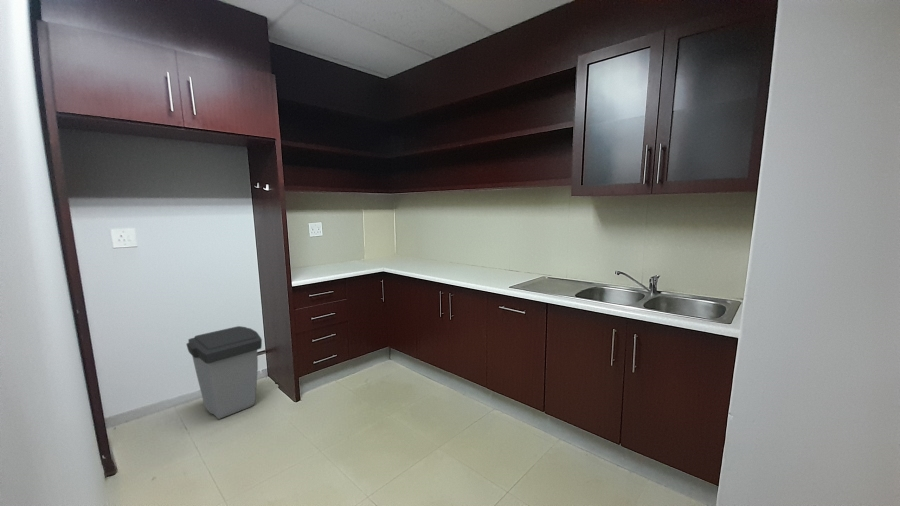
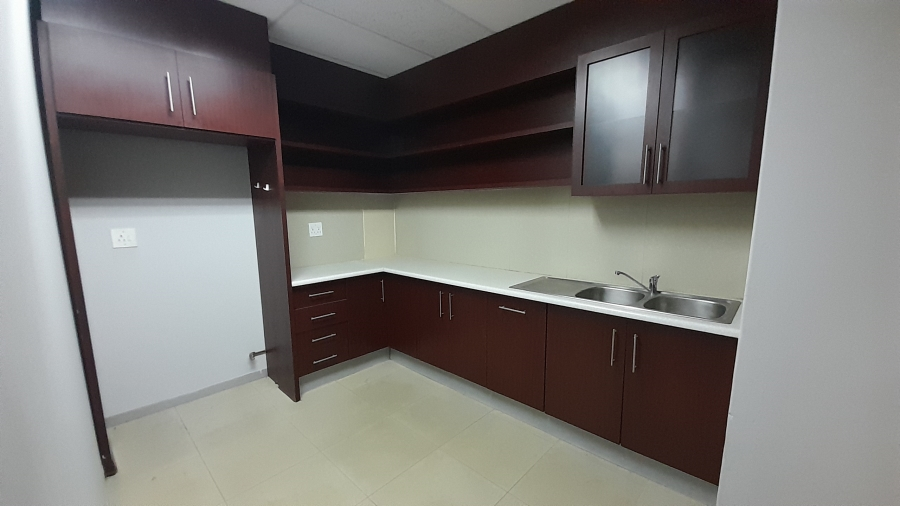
- trash can [186,325,263,420]
